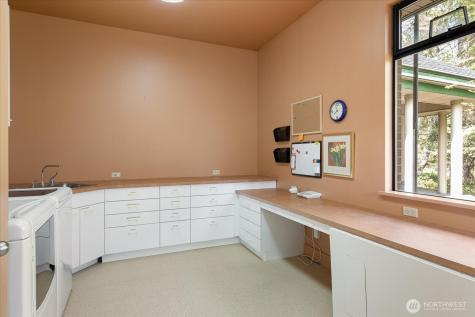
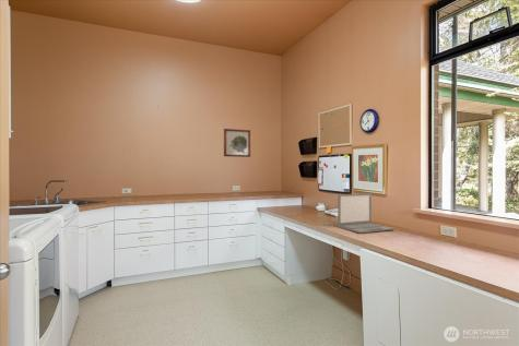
+ laptop [337,192,396,235]
+ wall art [223,128,251,158]
